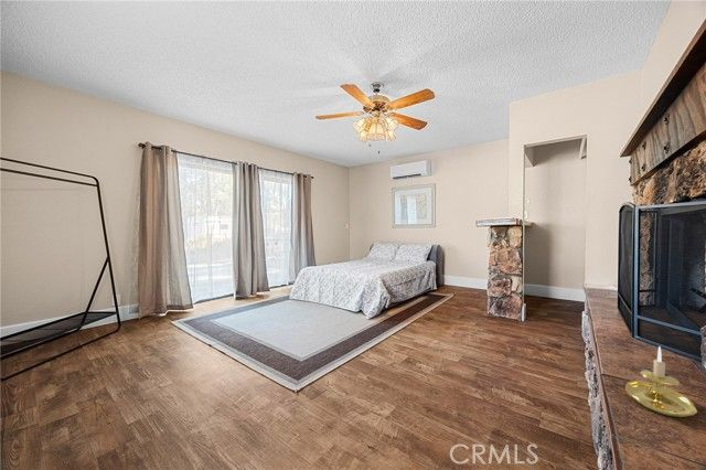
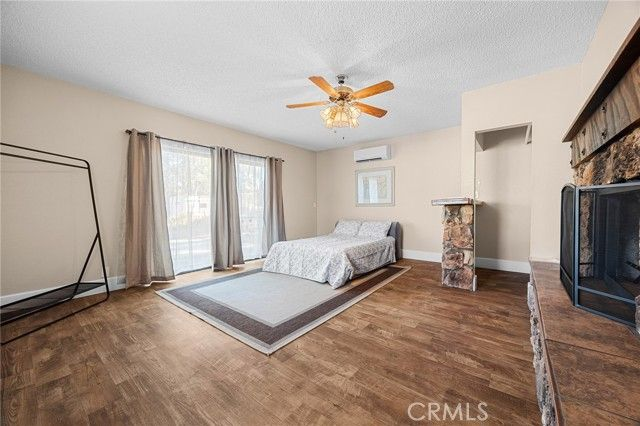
- candle holder [624,345,698,418]
